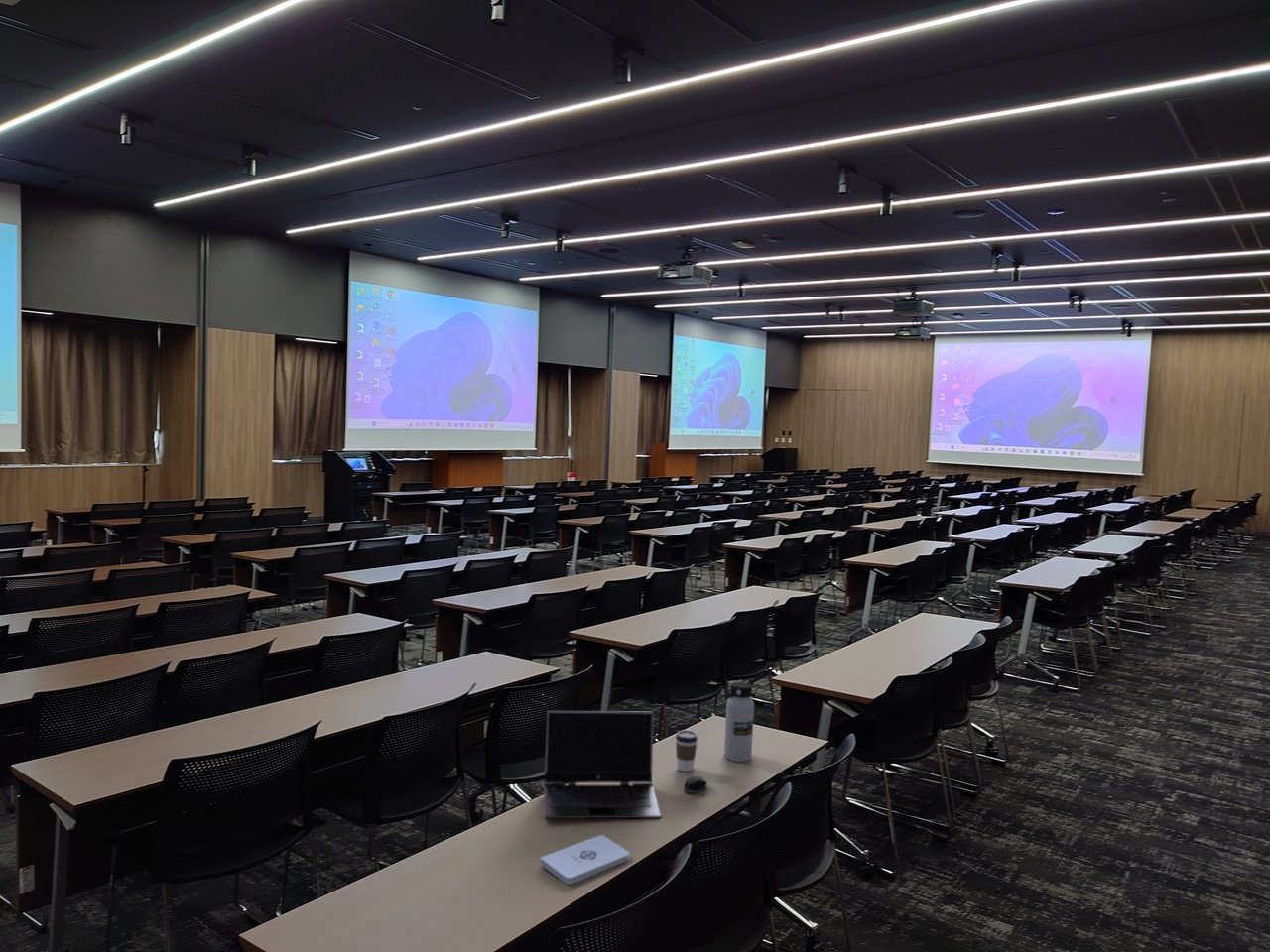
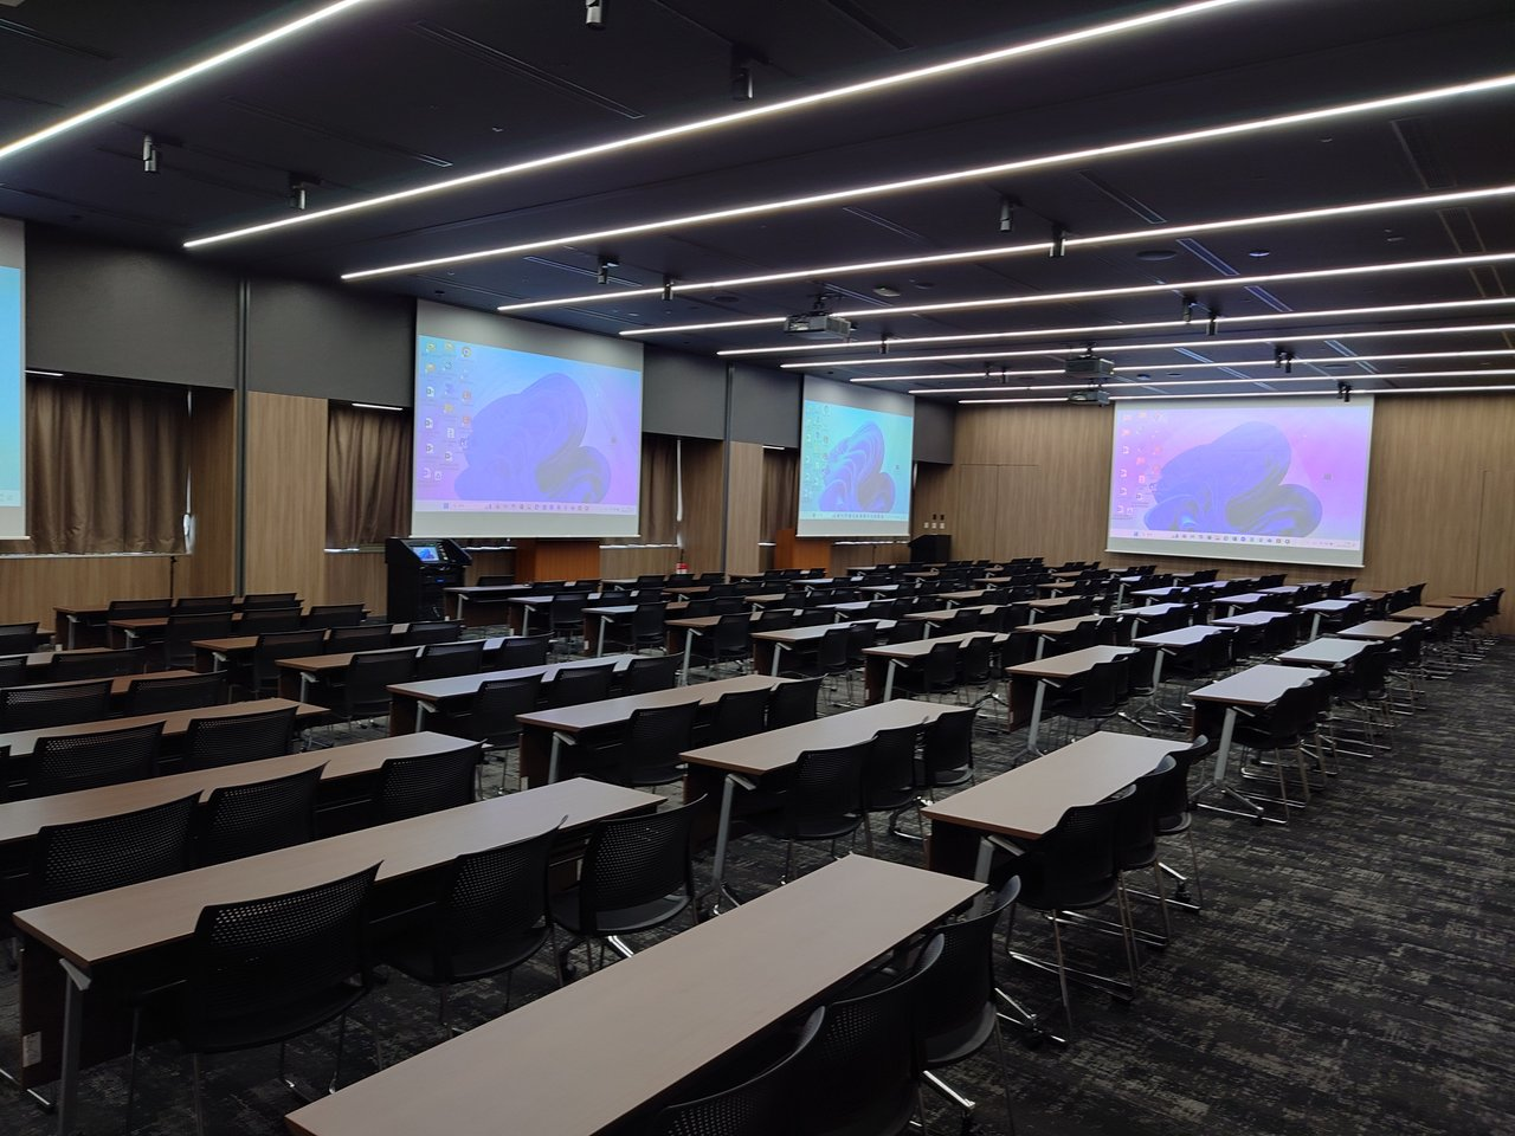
- notepad [539,834,630,886]
- water bottle [723,681,755,763]
- laptop computer [542,710,662,819]
- computer mouse [683,774,708,794]
- coffee cup [675,729,699,773]
